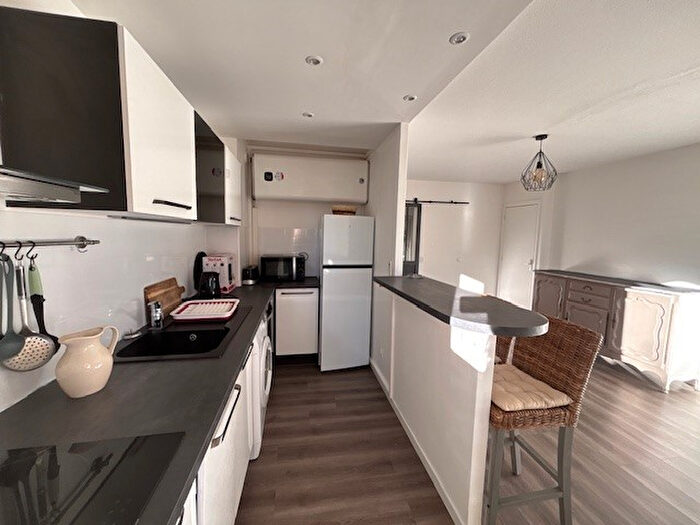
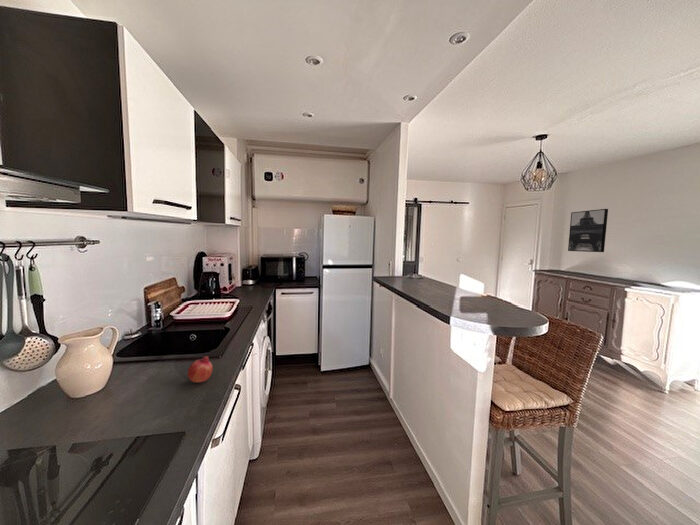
+ wall art [567,208,609,253]
+ fruit [187,355,214,383]
